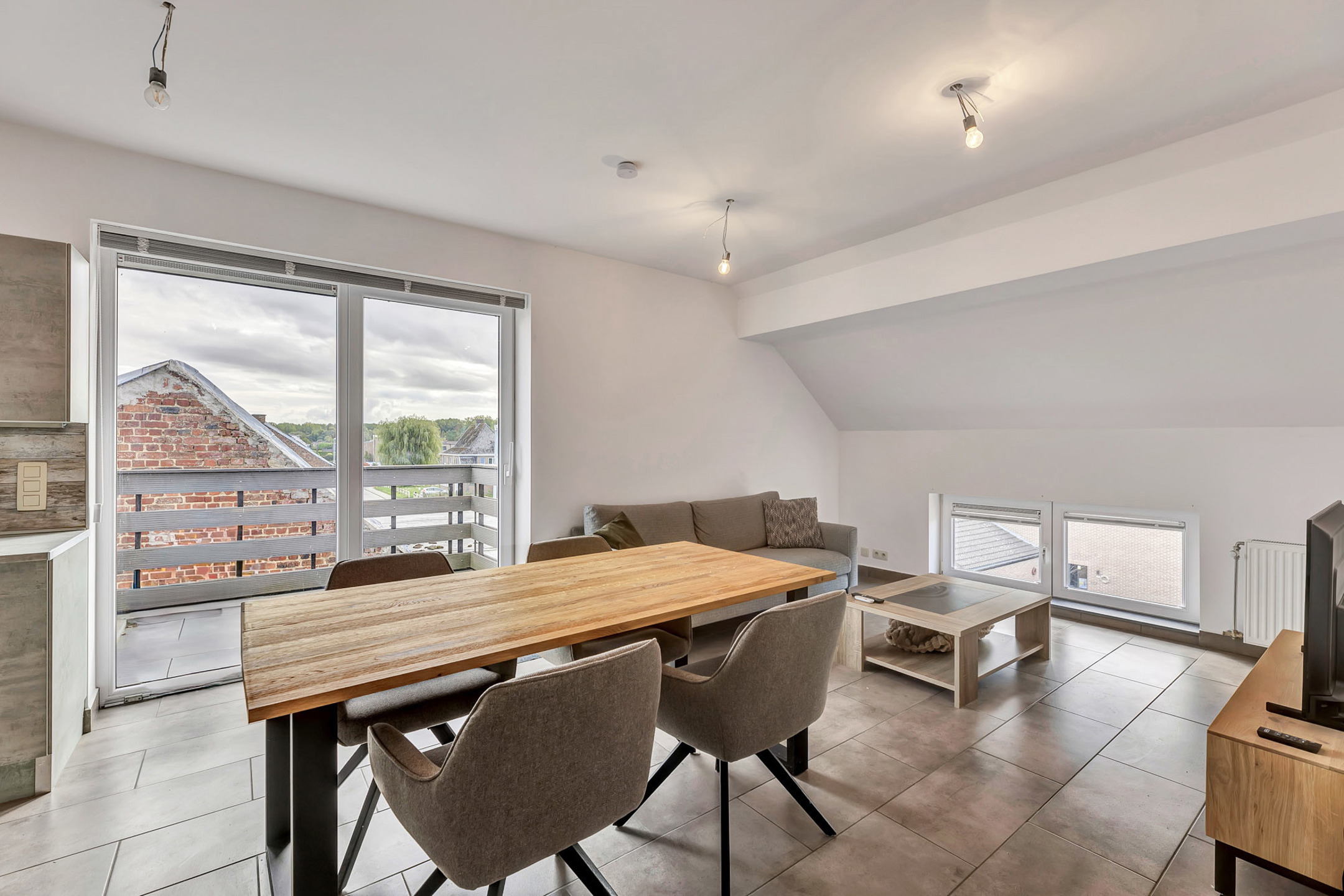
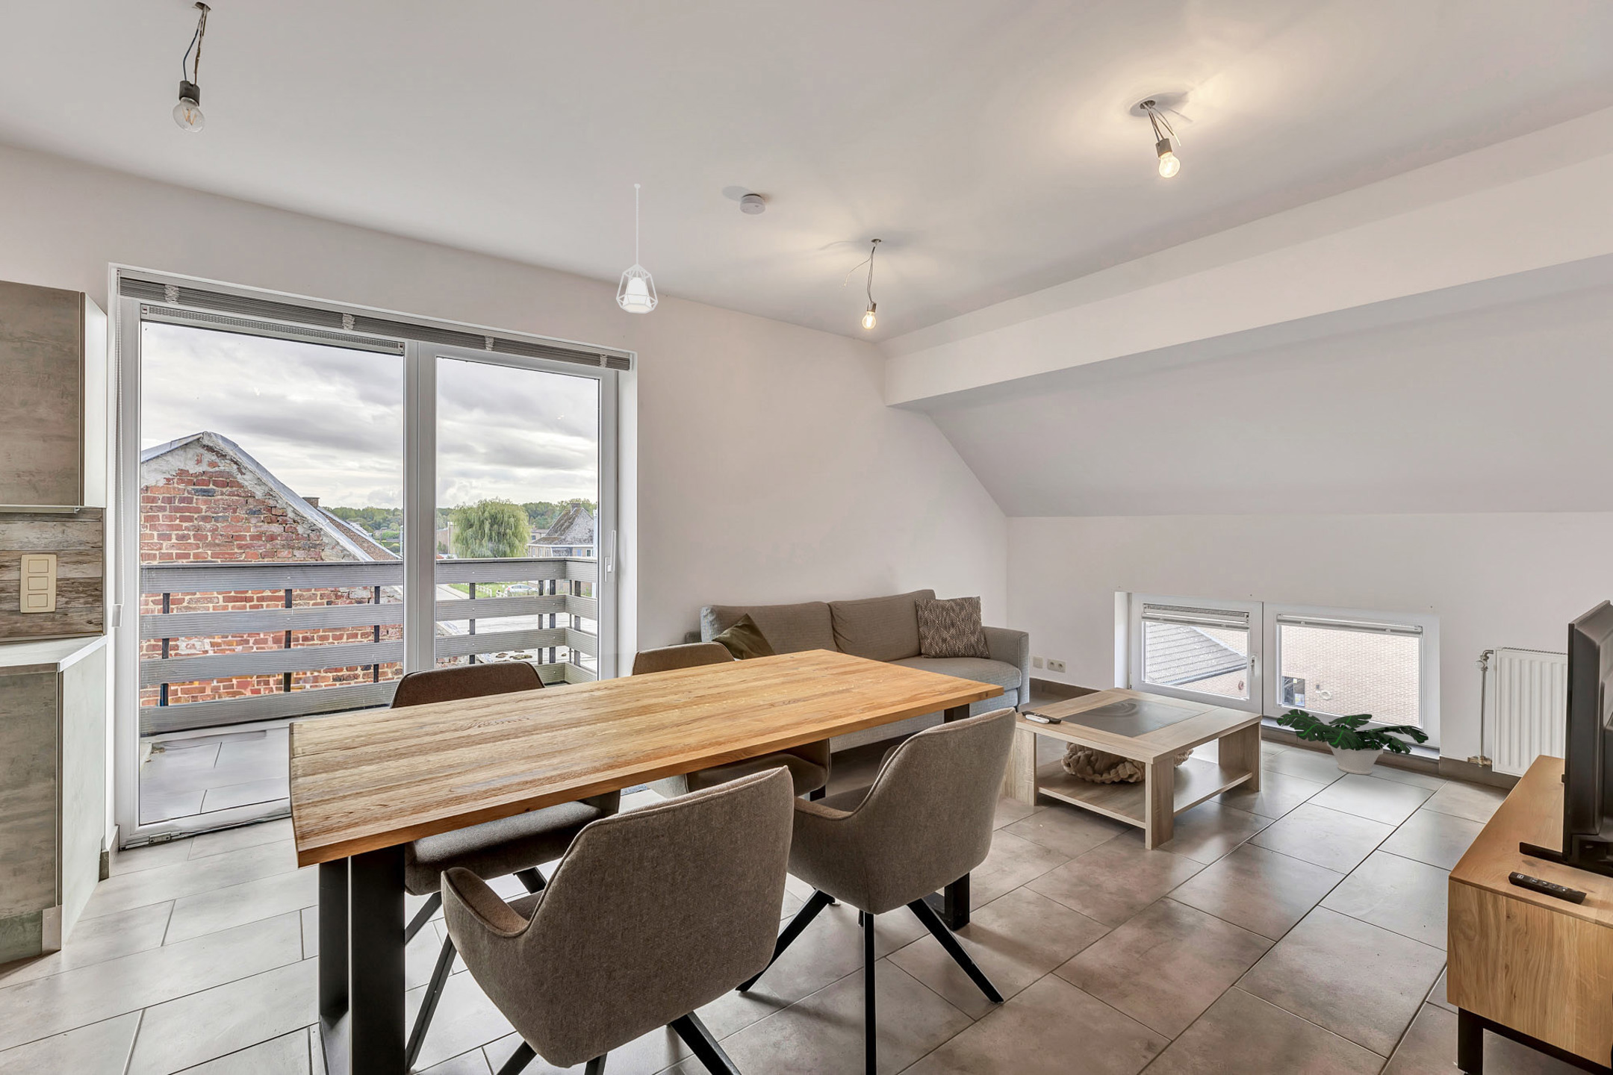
+ potted plant [1276,708,1429,775]
+ pendant lamp [616,182,659,314]
